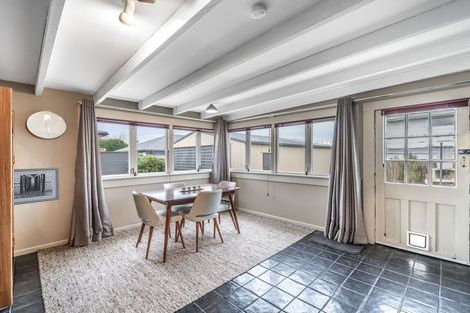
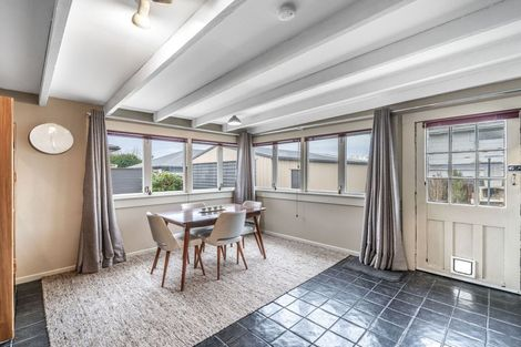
- wall art [13,167,61,206]
